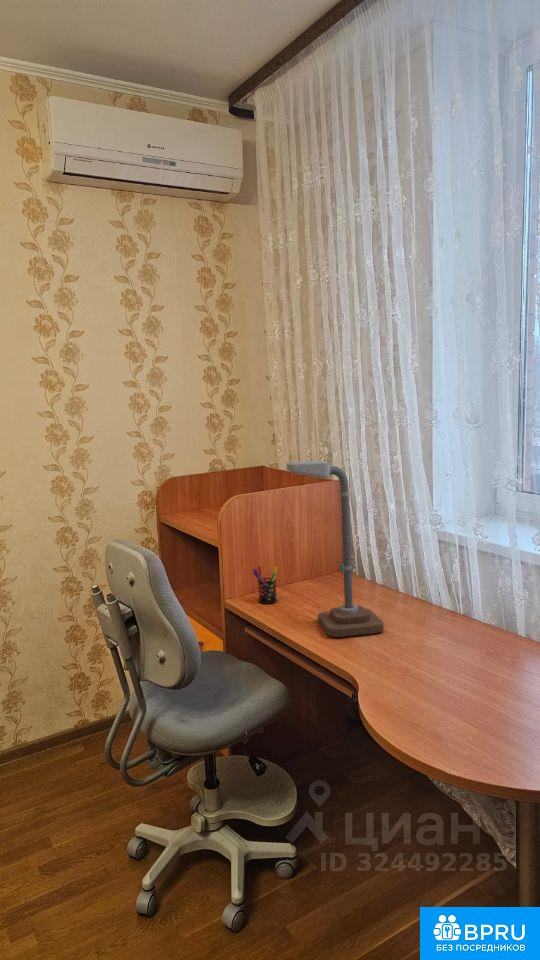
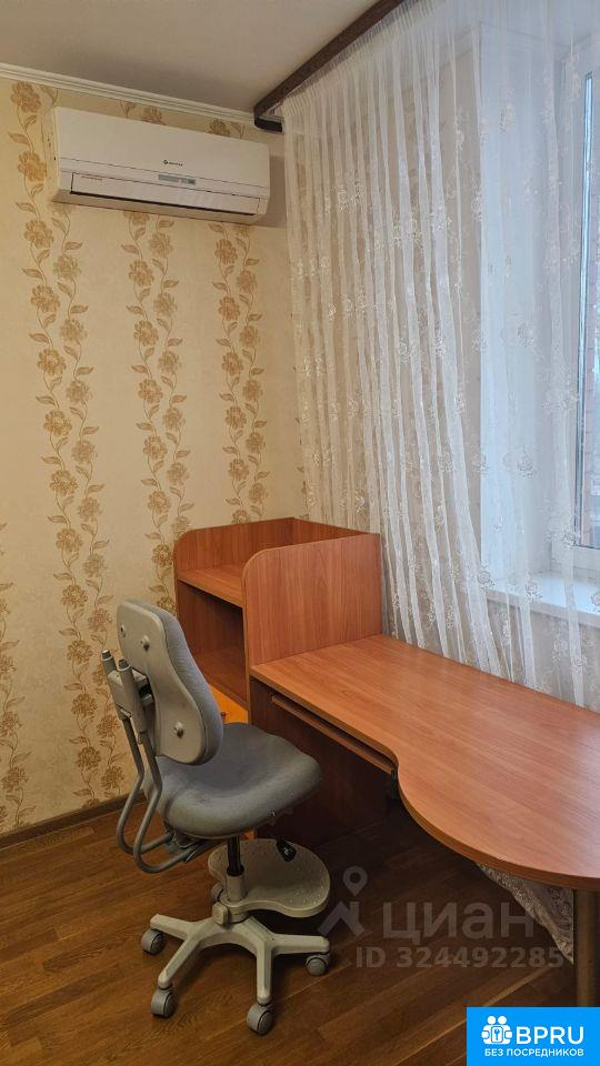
- pen holder [251,565,278,605]
- desk lamp [285,459,384,638]
